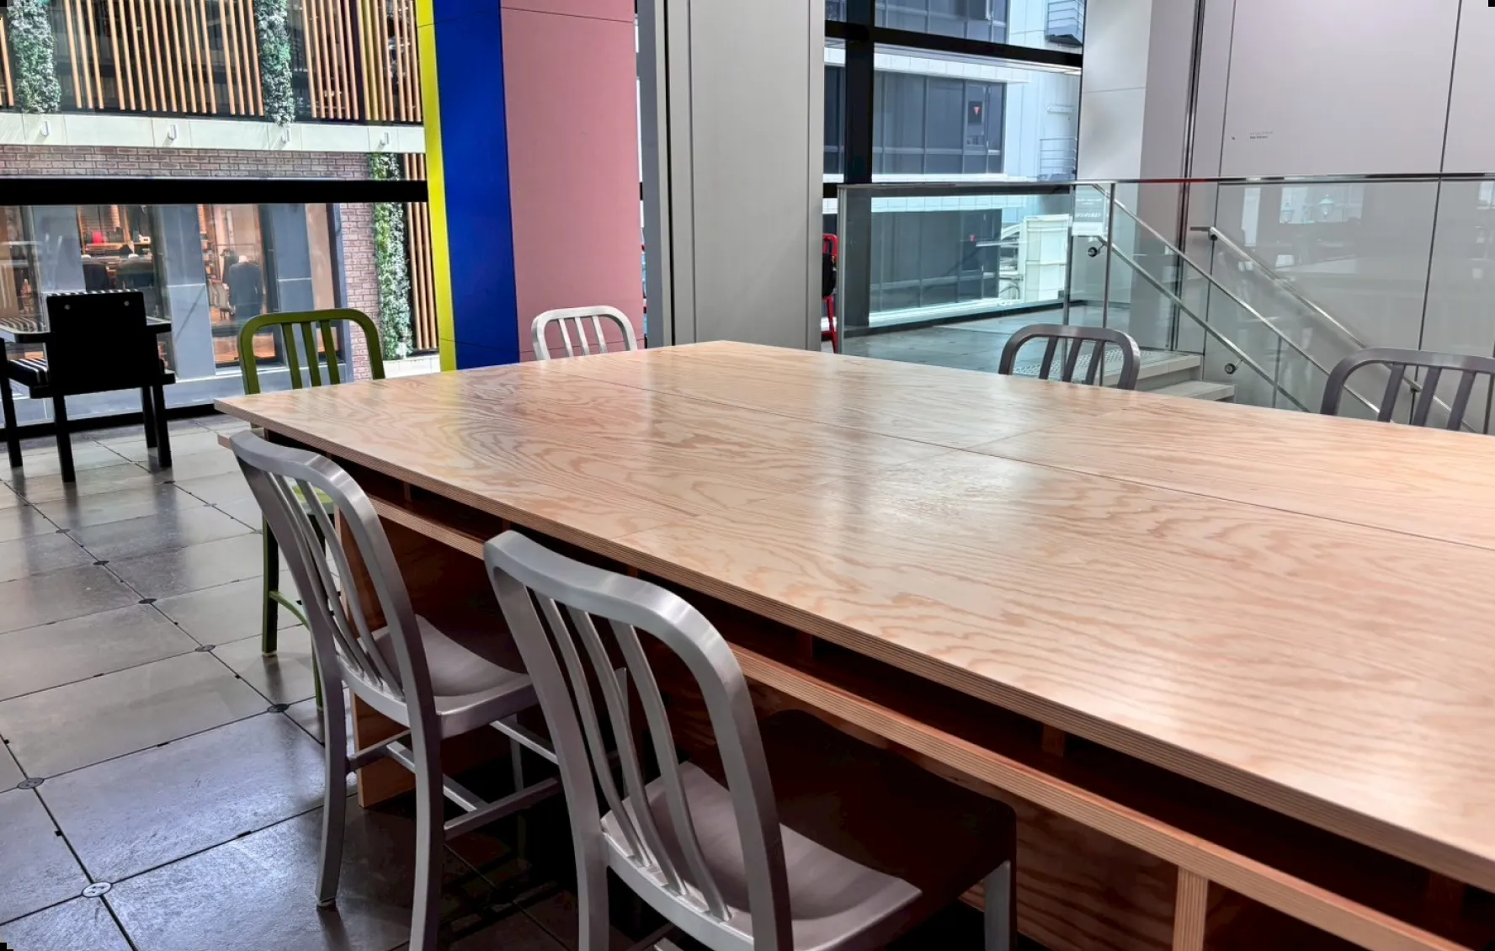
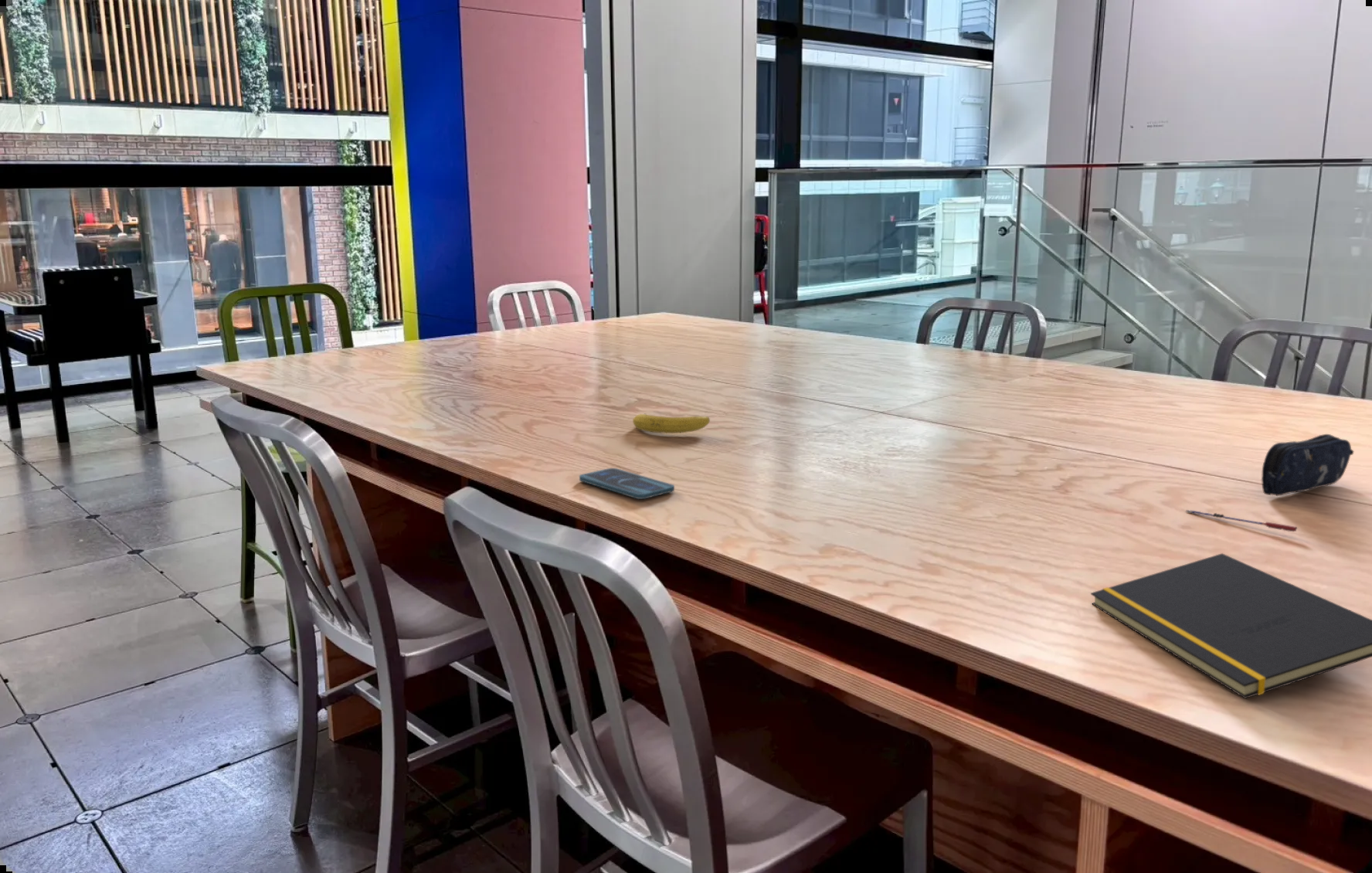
+ pen [1185,509,1298,532]
+ smartphone [579,467,675,500]
+ notepad [1090,552,1372,699]
+ pencil case [1261,433,1354,497]
+ fruit [632,413,711,434]
